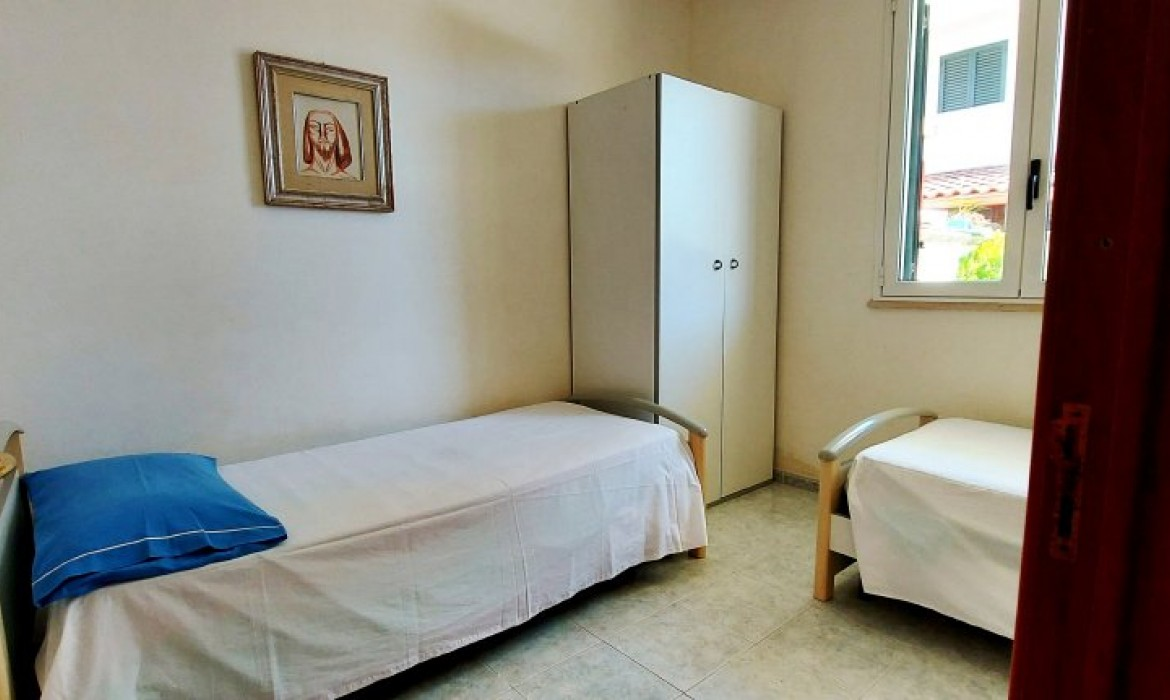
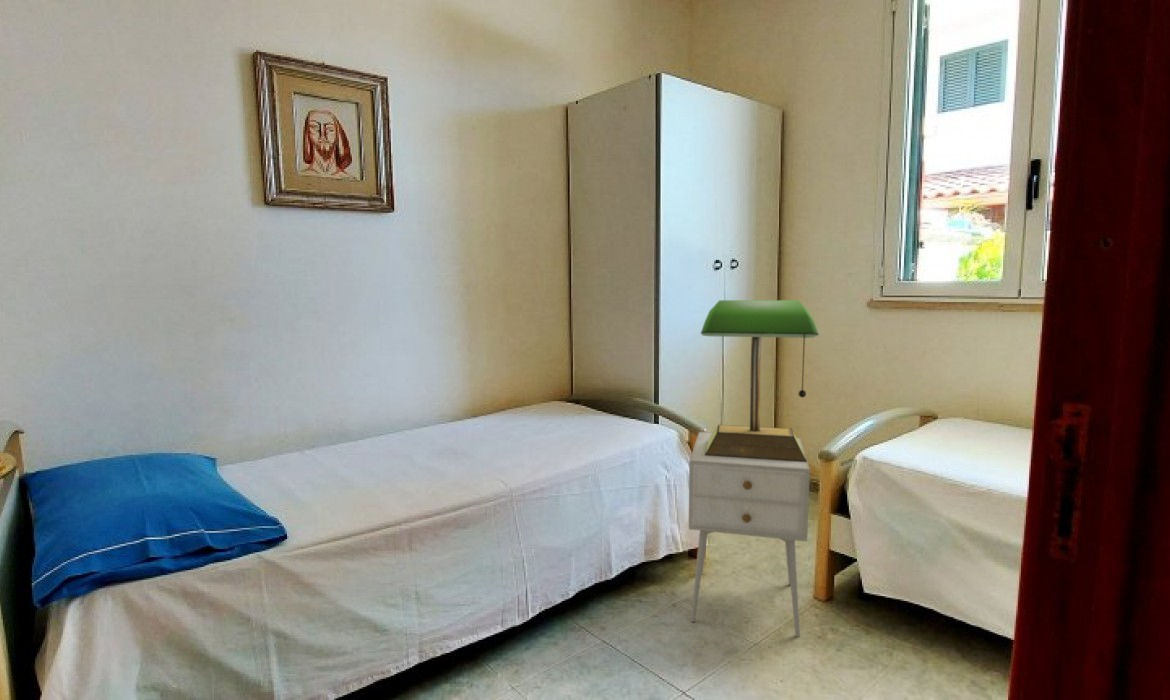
+ nightstand [688,431,811,638]
+ table lamp [700,299,820,462]
